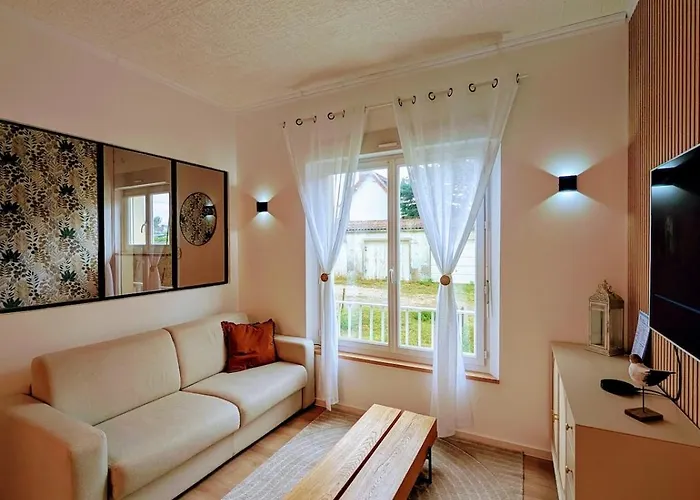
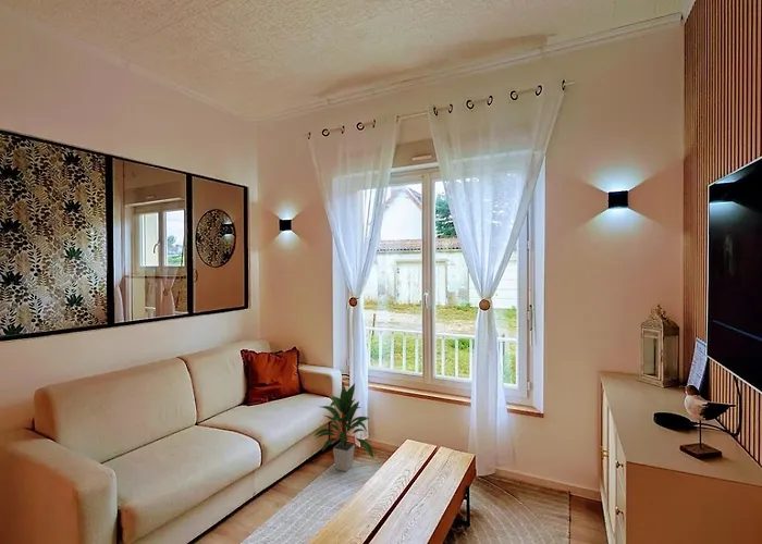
+ indoor plant [312,382,374,472]
